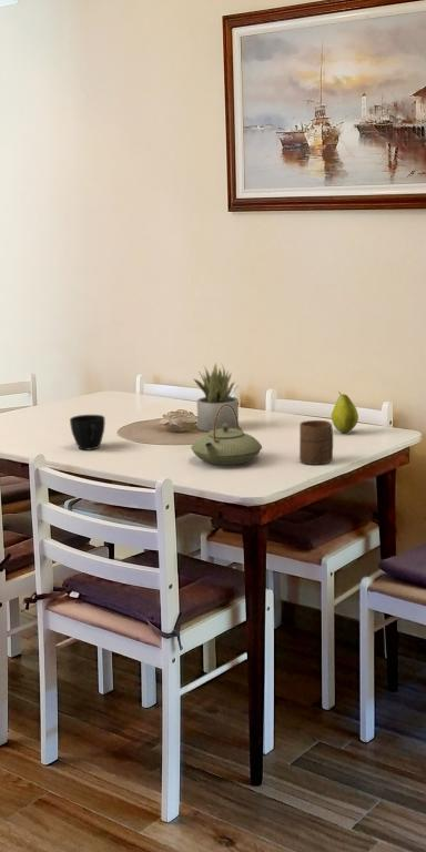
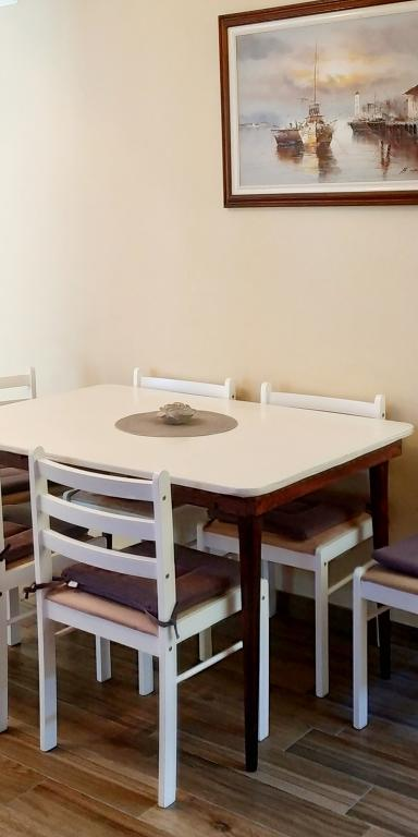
- teapot [190,404,263,466]
- cup [298,419,334,466]
- fruit [331,390,359,434]
- cup [69,414,106,450]
- succulent plant [192,362,240,433]
